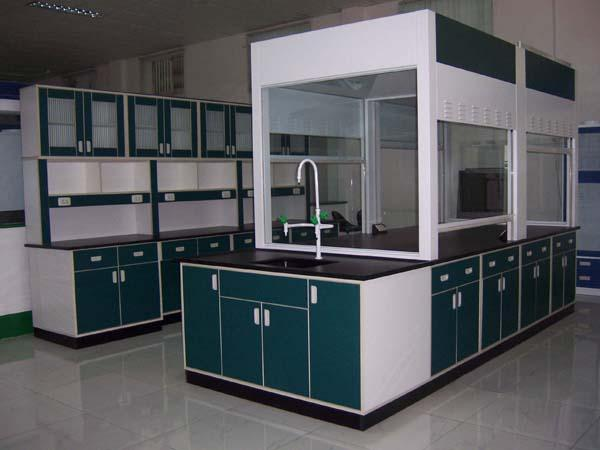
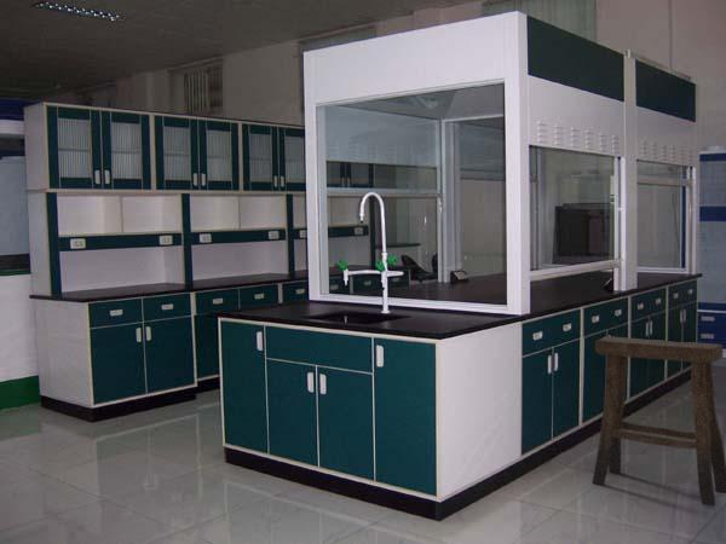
+ stool [590,335,726,508]
